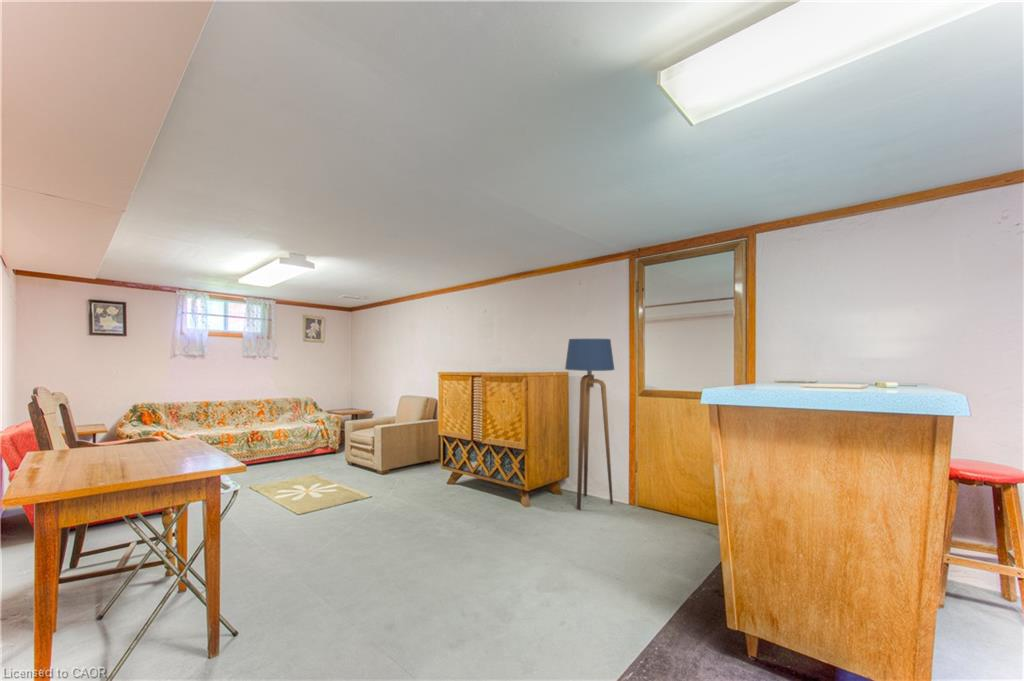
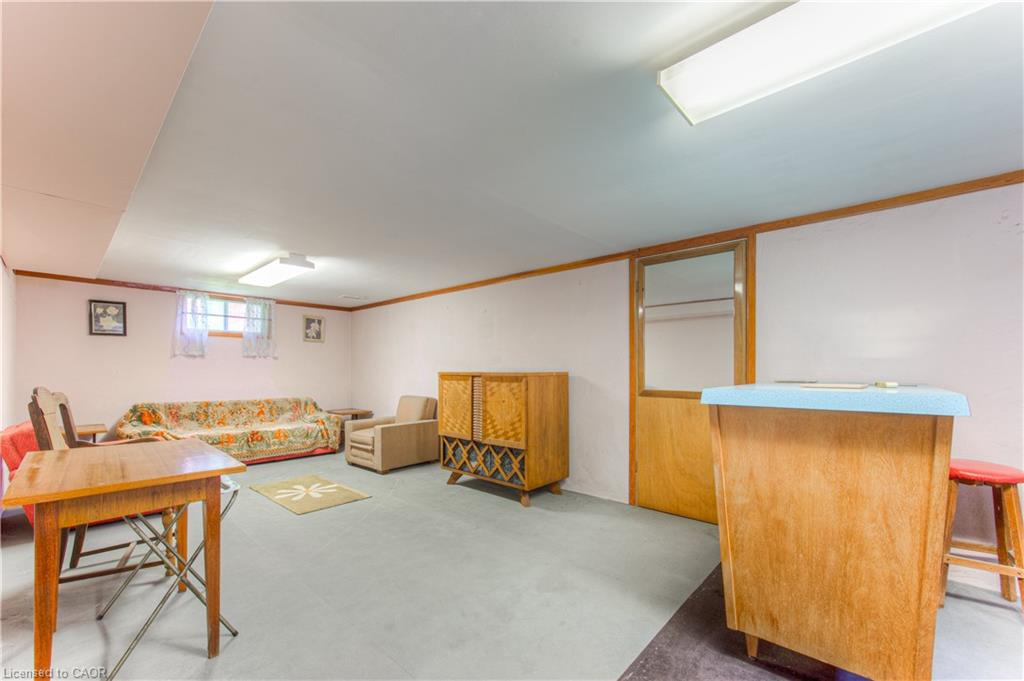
- floor lamp [564,338,615,511]
